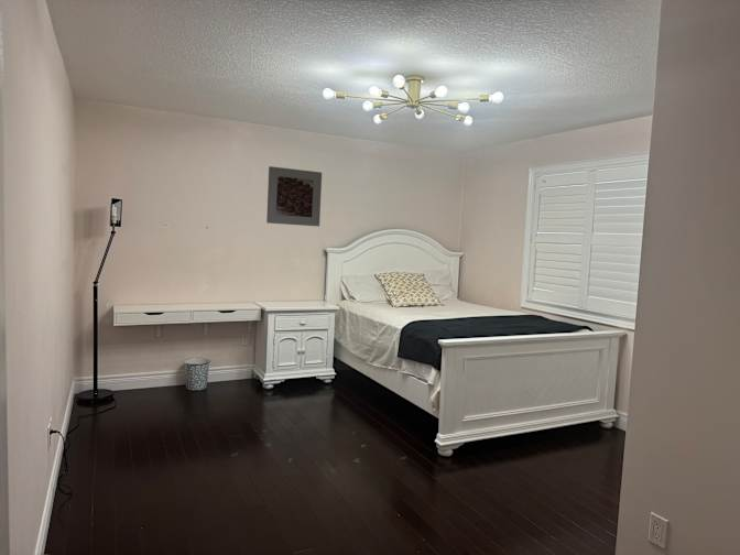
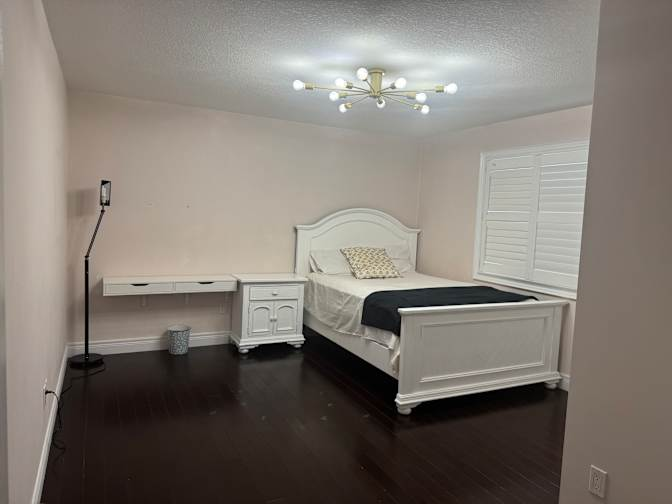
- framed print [265,165,323,227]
